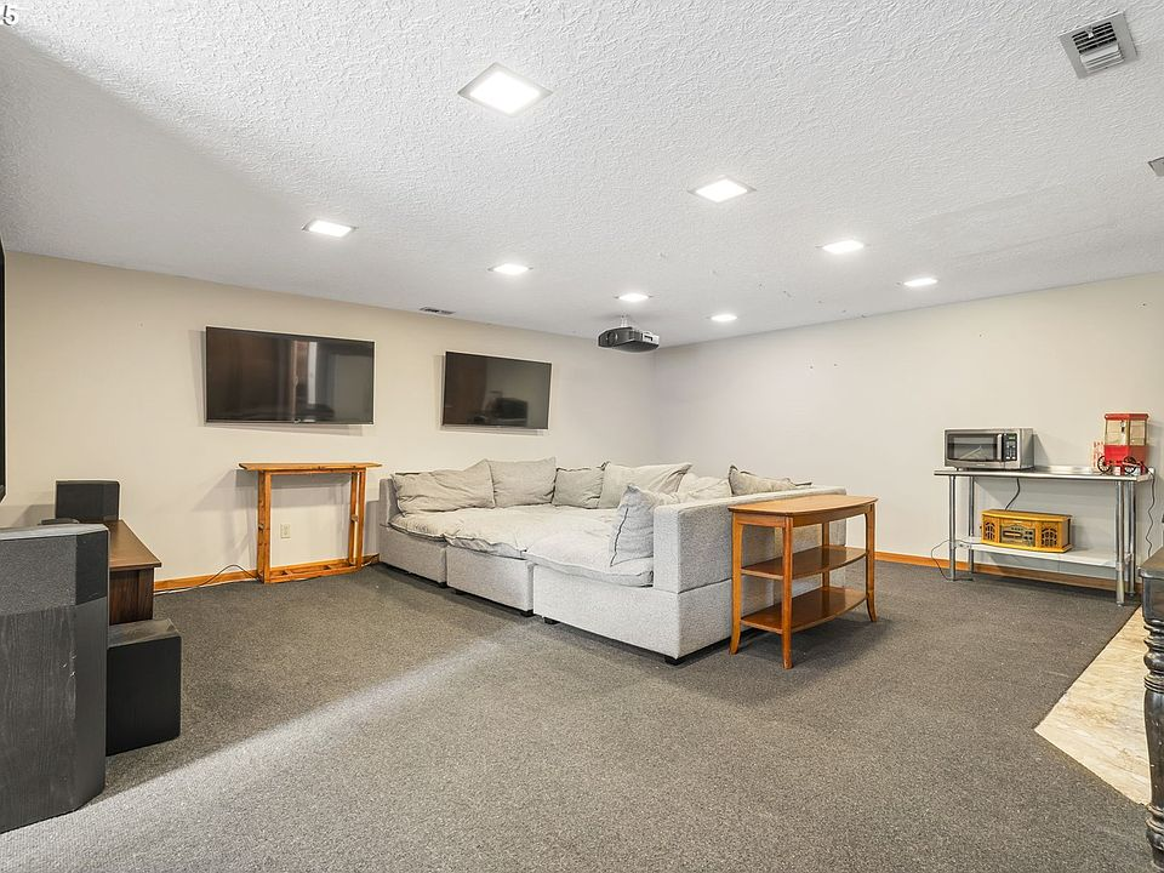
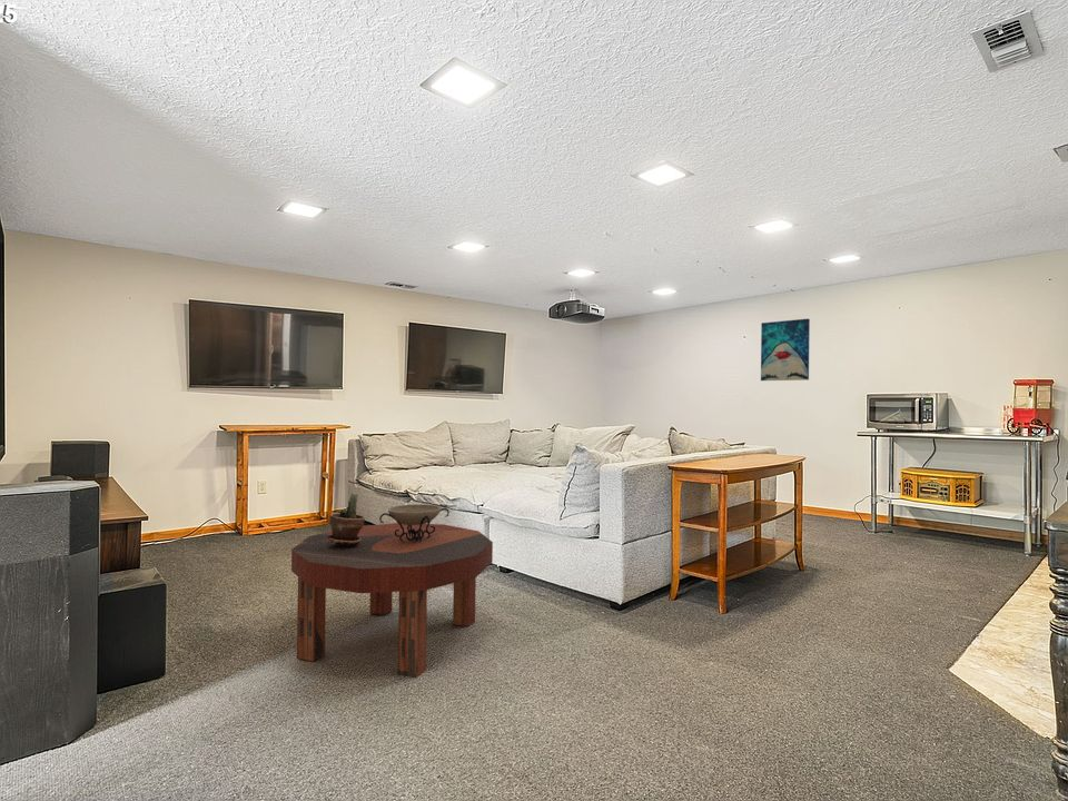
+ wall art [760,317,811,382]
+ decorative bowl [378,503,451,543]
+ potted plant [327,491,366,546]
+ coffee table [290,522,494,679]
